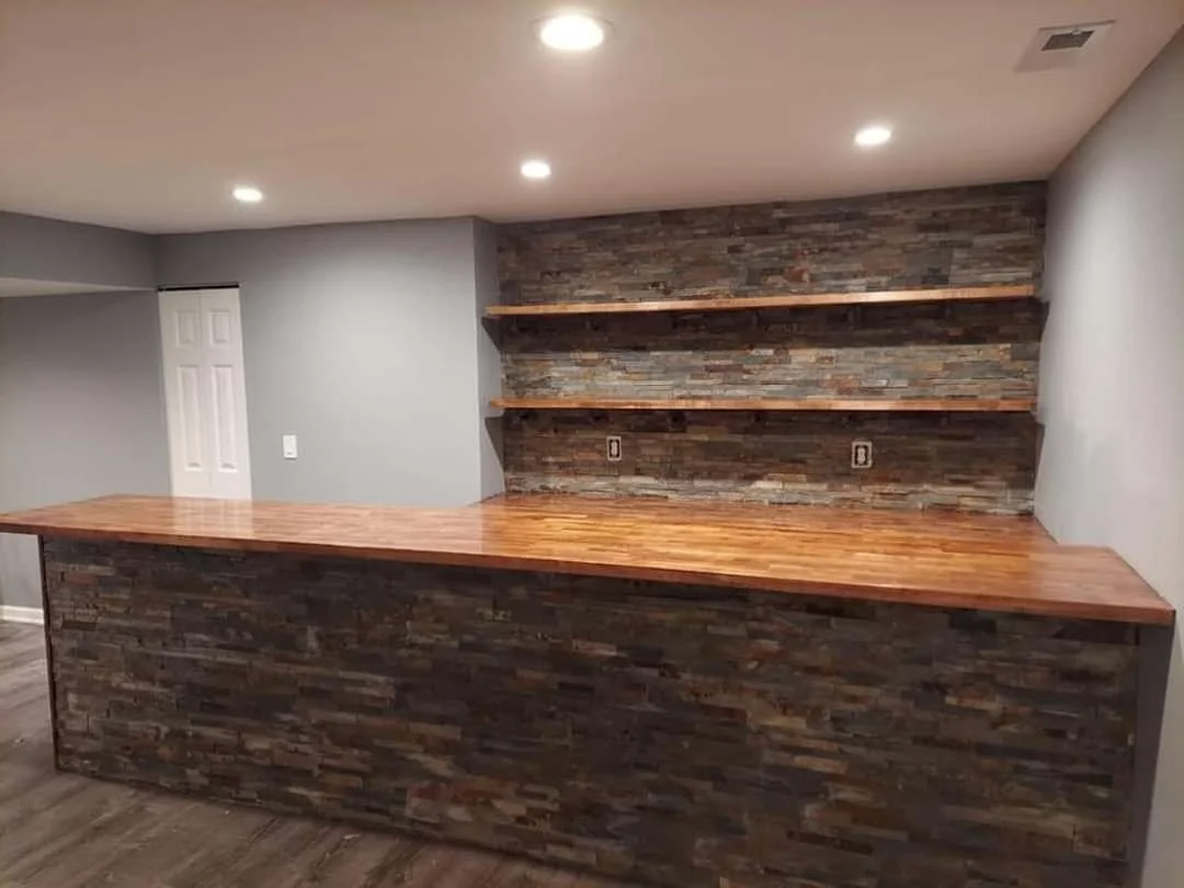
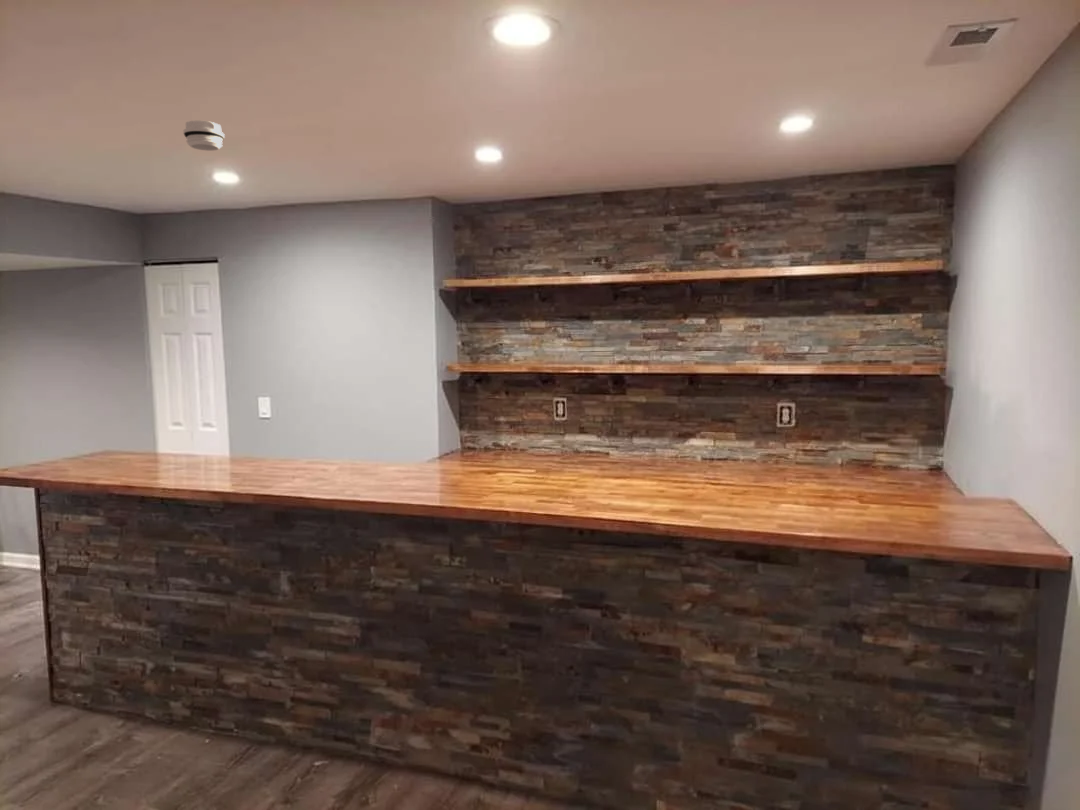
+ smoke detector [182,120,226,152]
